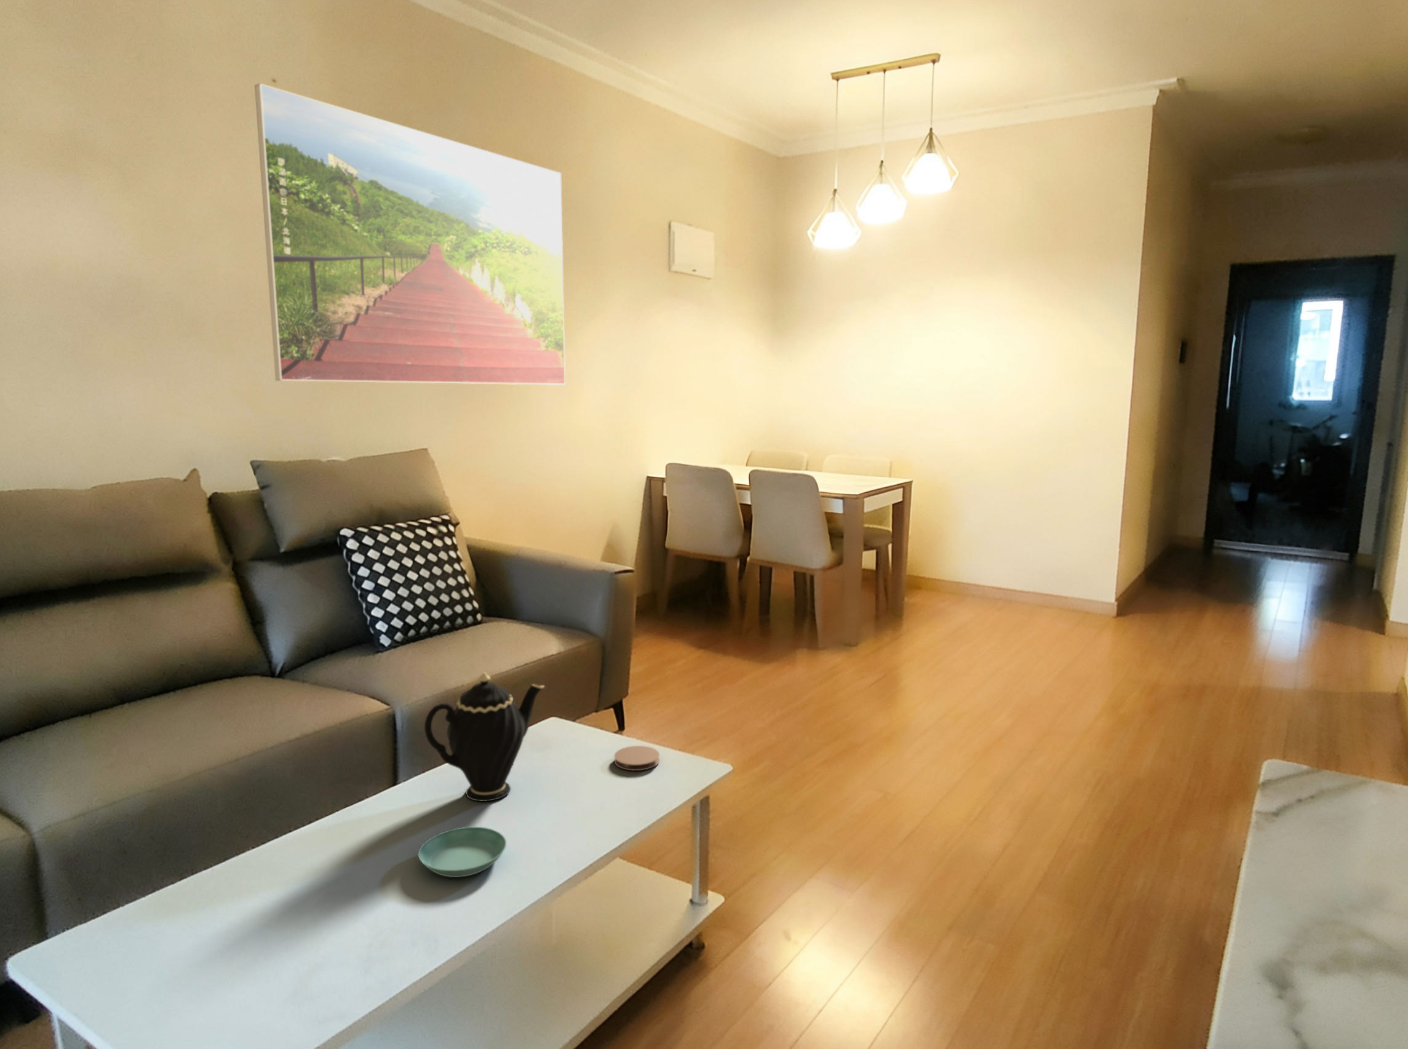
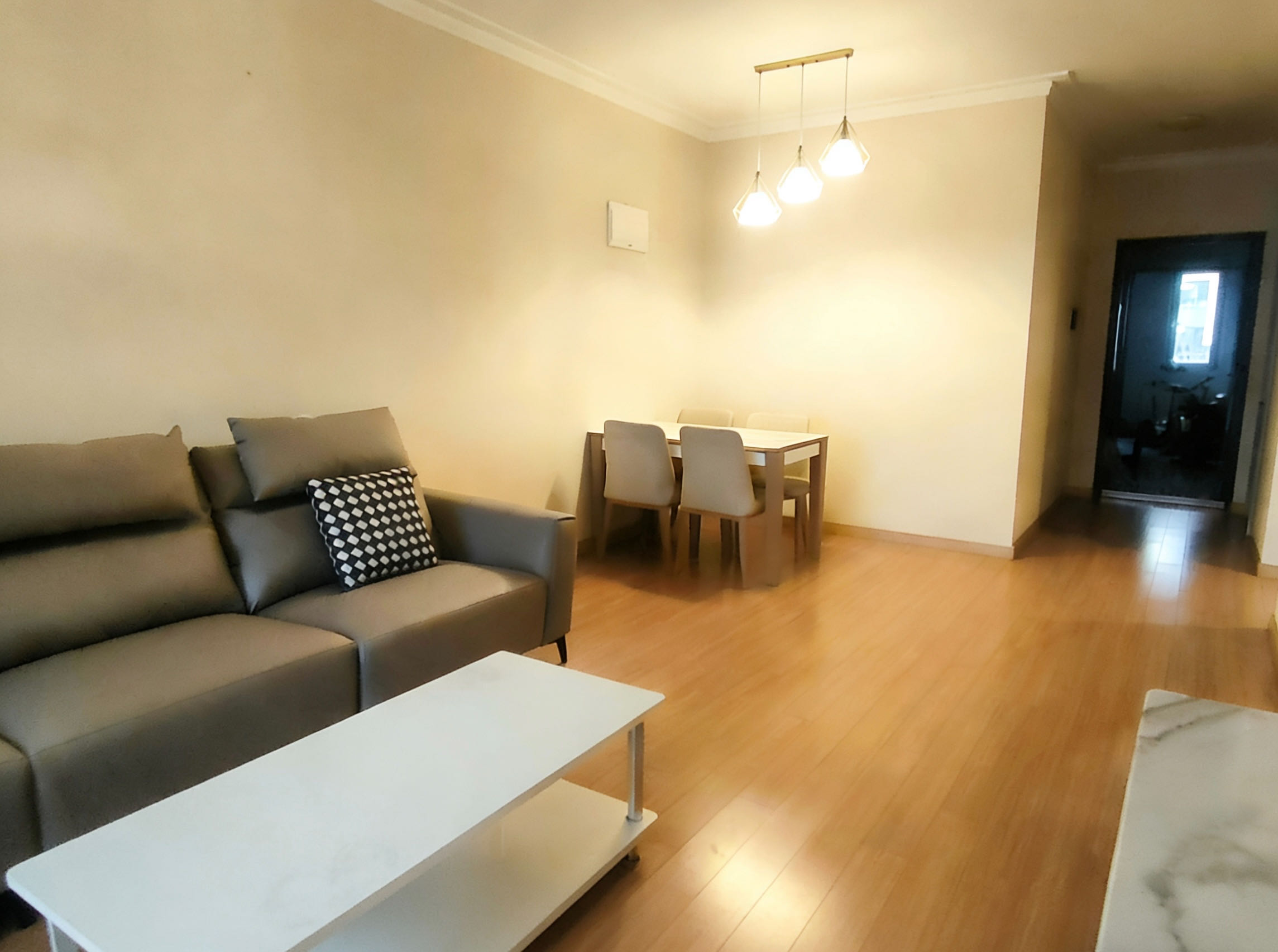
- saucer [418,826,507,878]
- coaster [614,745,660,771]
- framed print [254,83,566,386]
- teapot [424,672,545,802]
